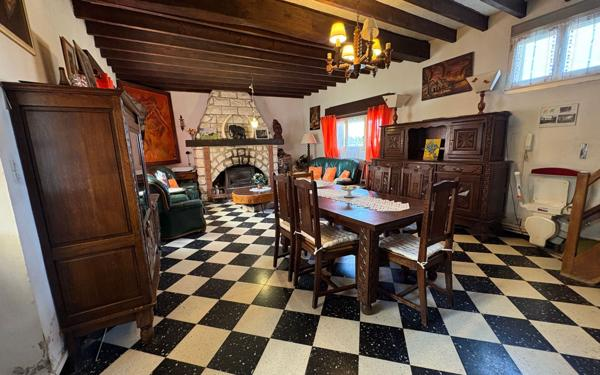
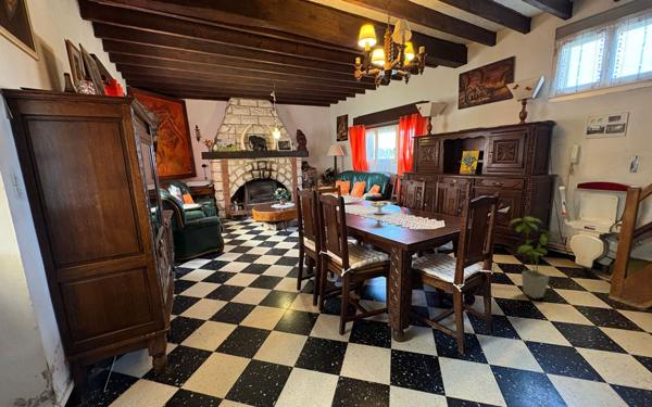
+ house plant [506,216,562,300]
